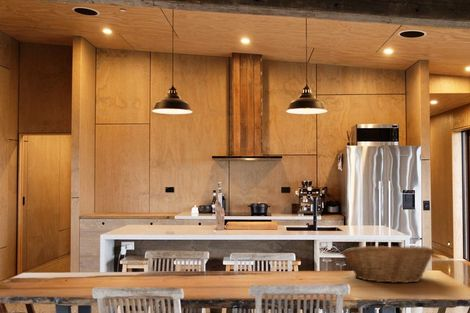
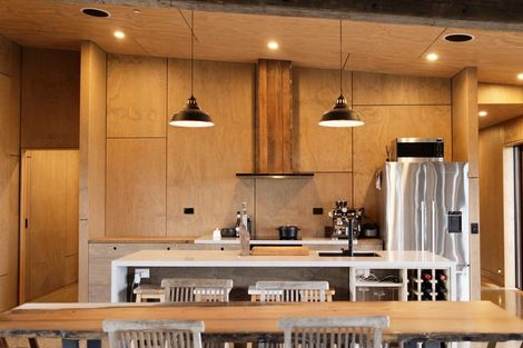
- fruit basket [341,244,435,284]
